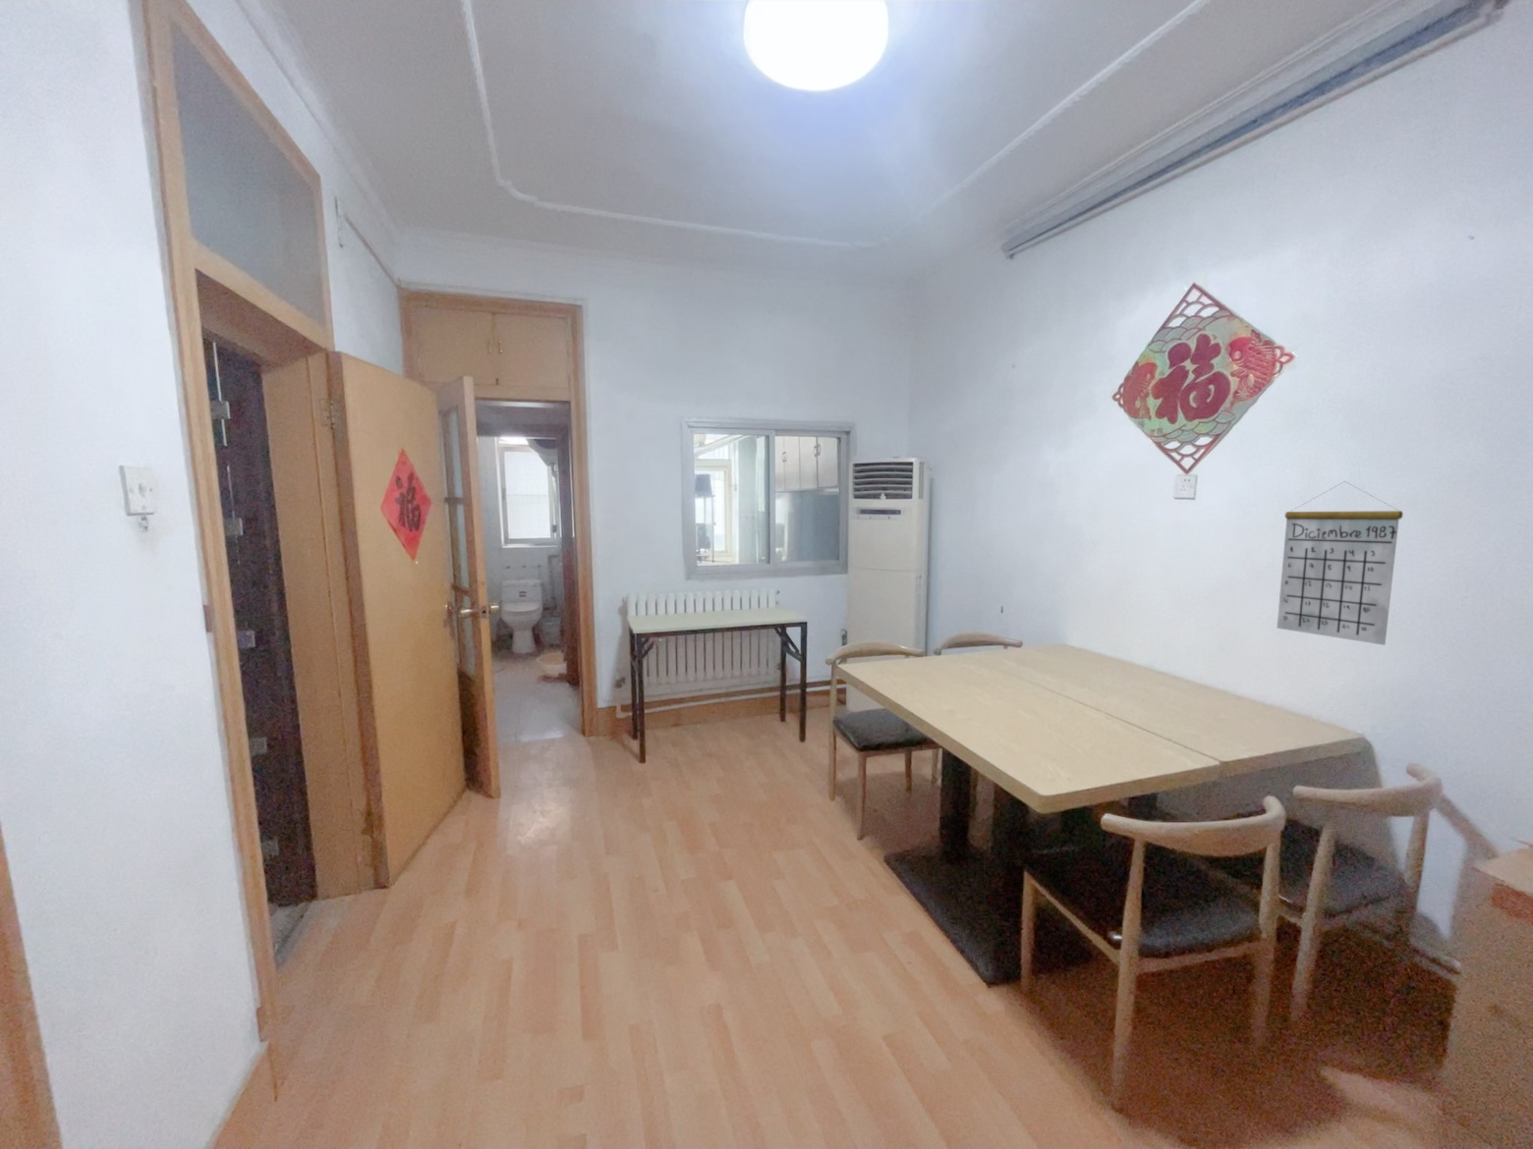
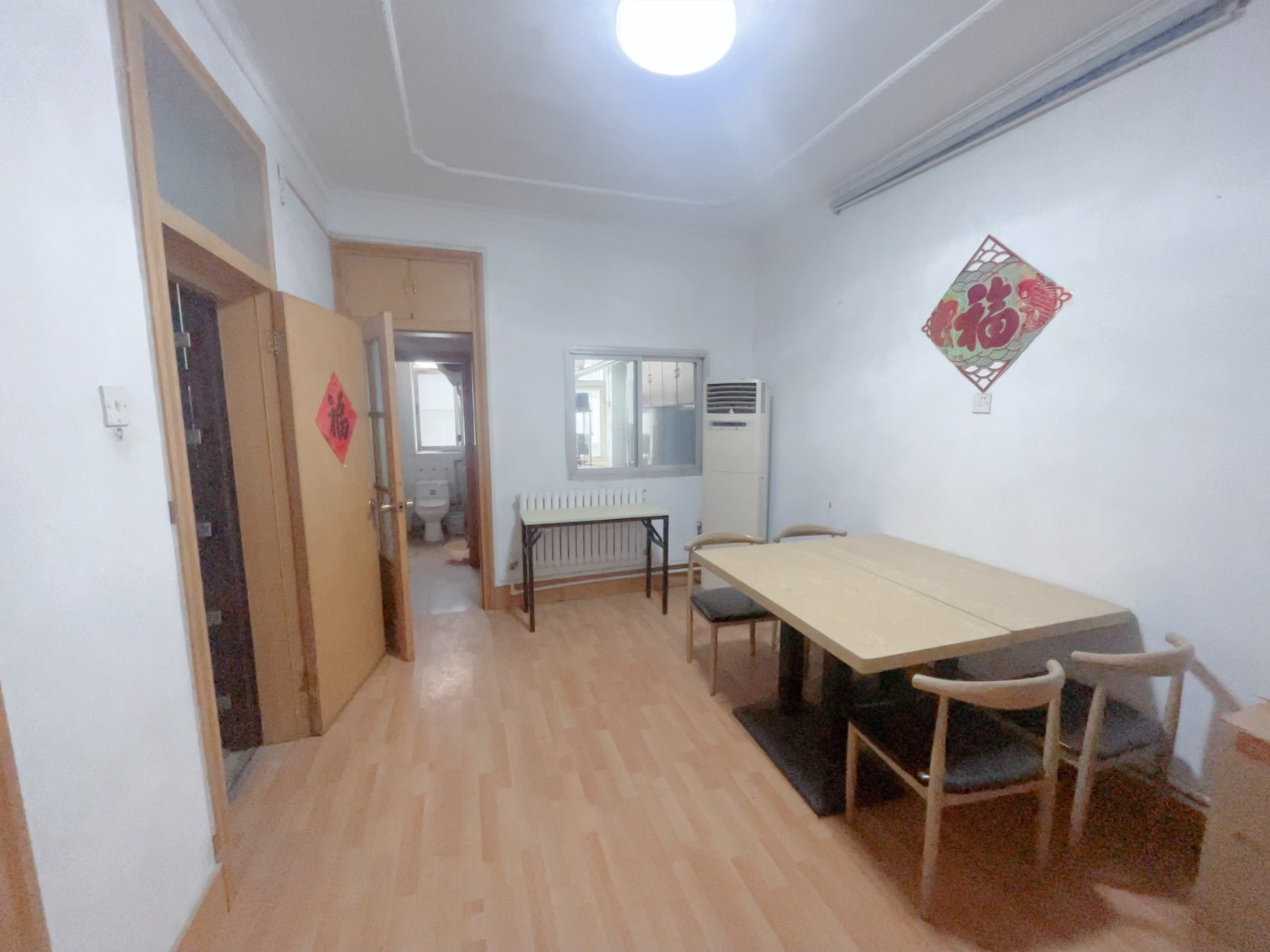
- calendar [1276,480,1404,646]
